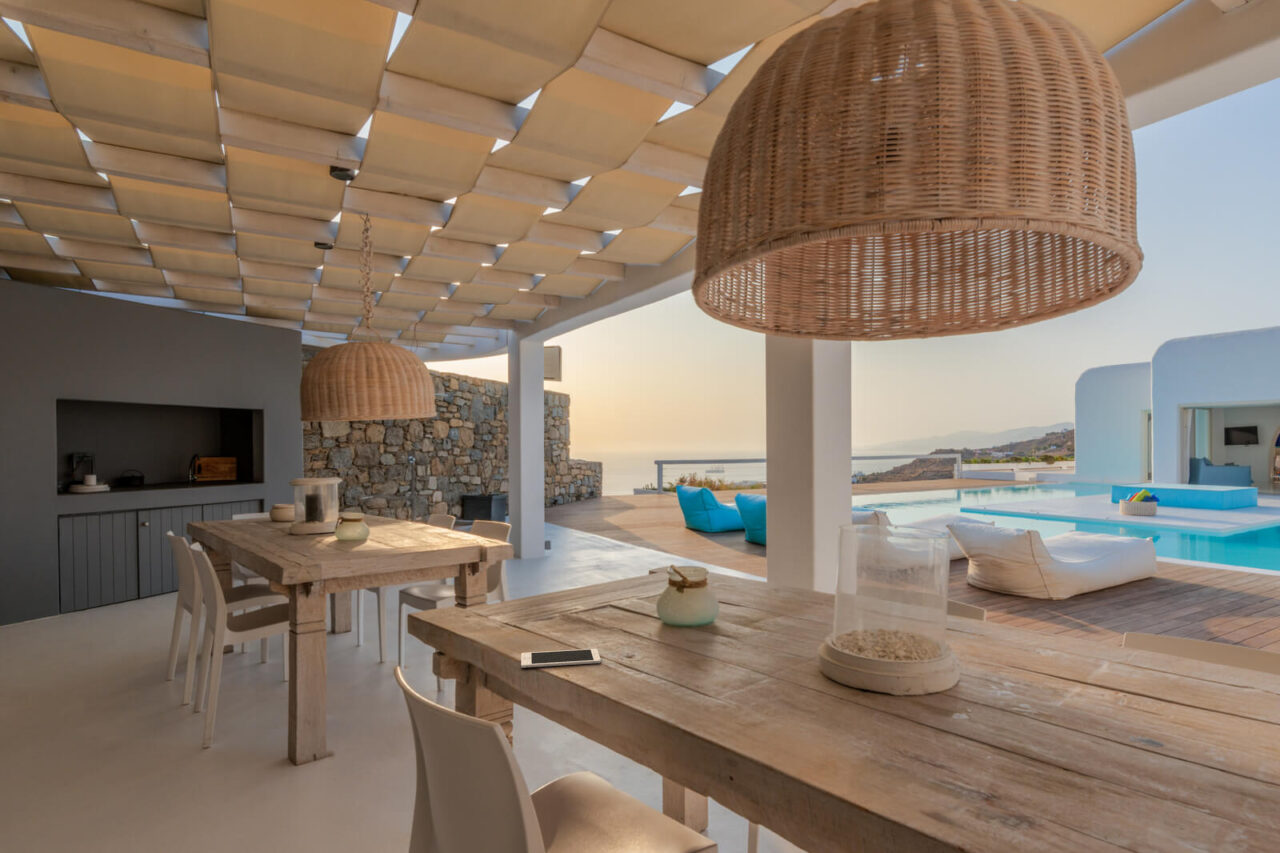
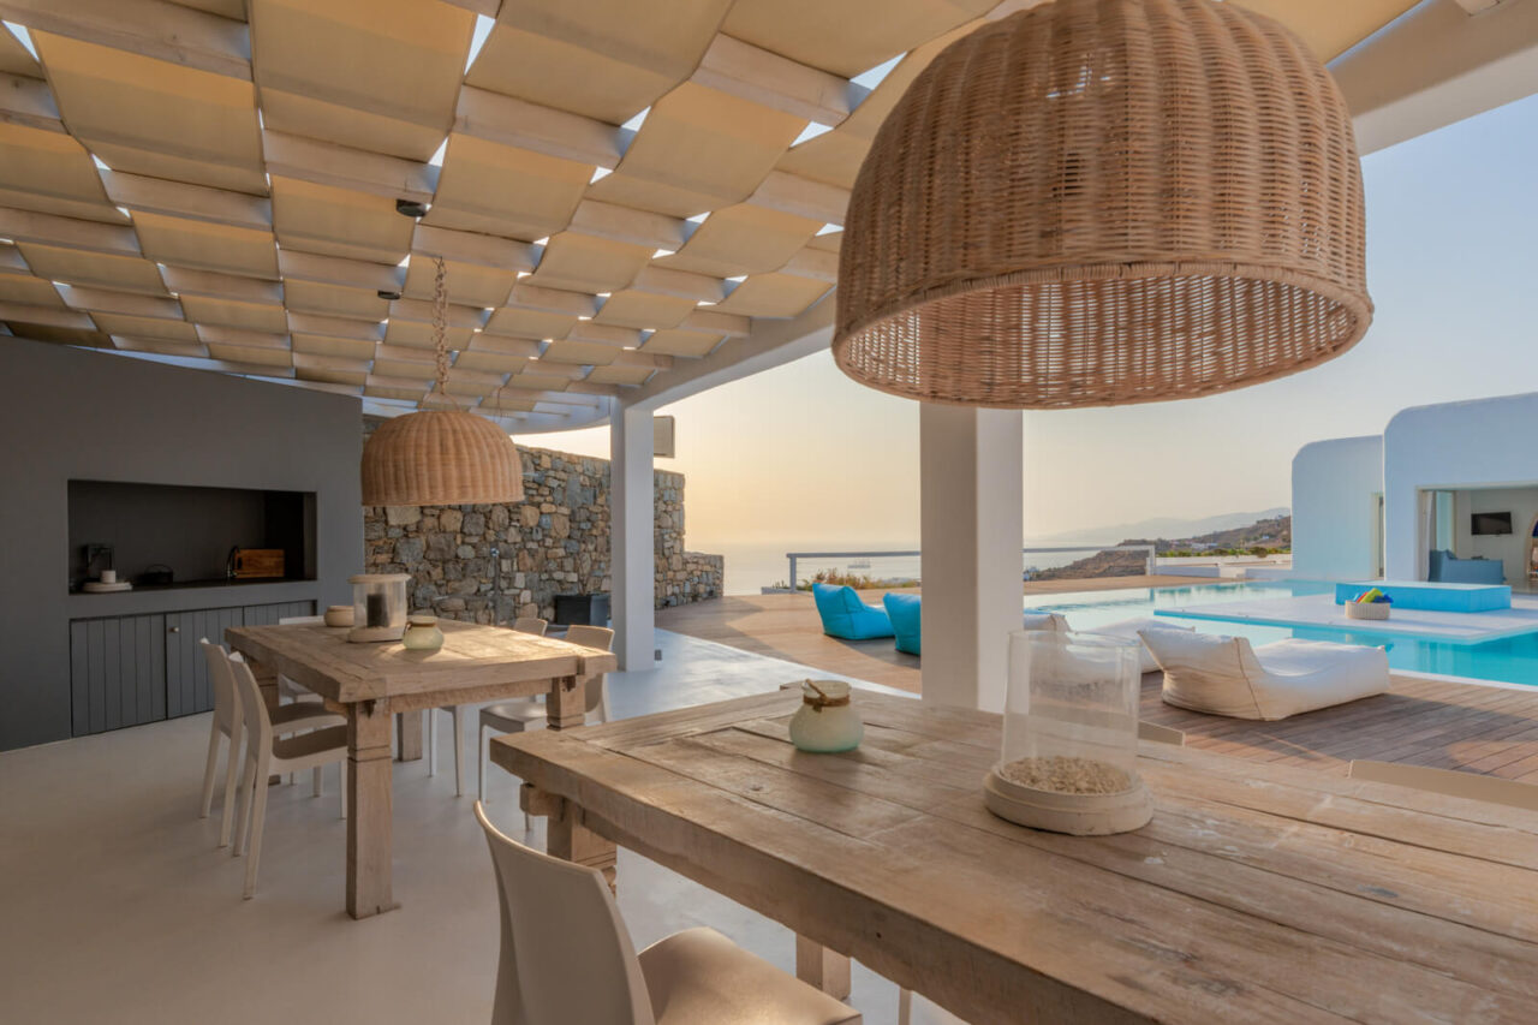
- cell phone [520,648,602,669]
